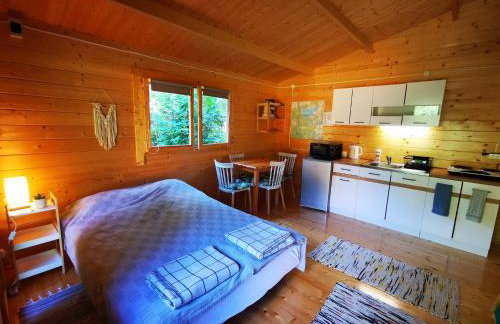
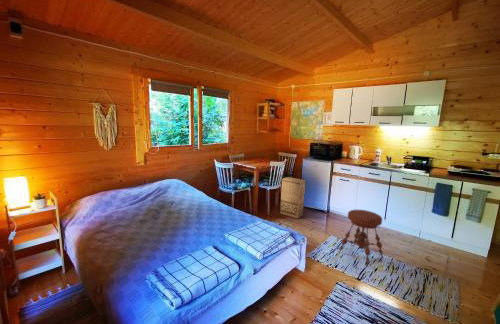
+ cardboard box [279,176,306,219]
+ stool [337,209,384,268]
